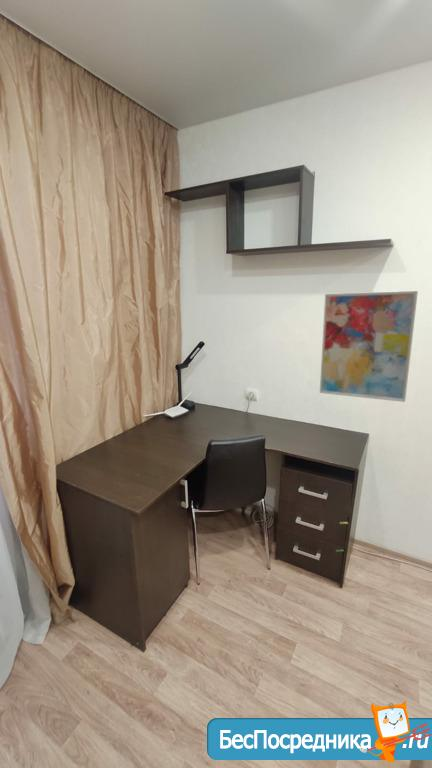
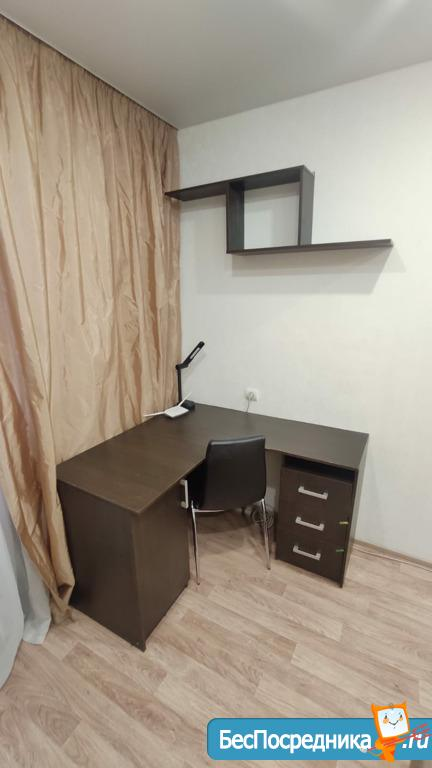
- wall art [319,290,419,403]
